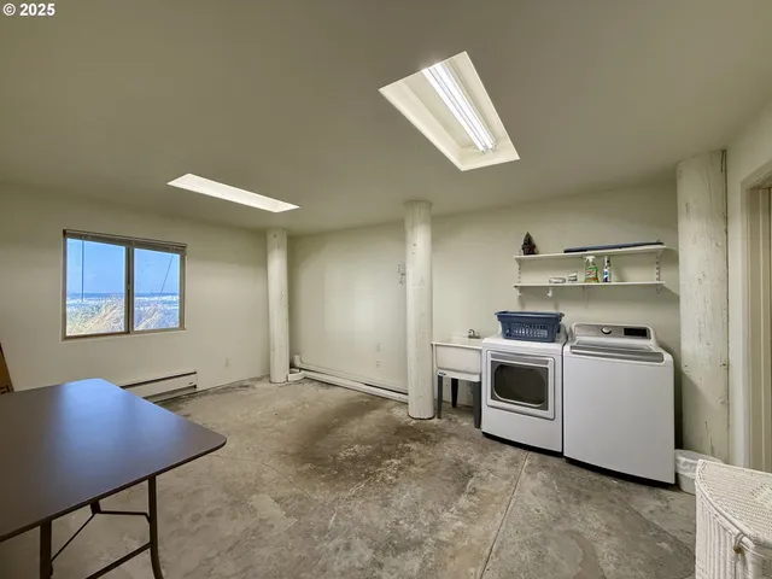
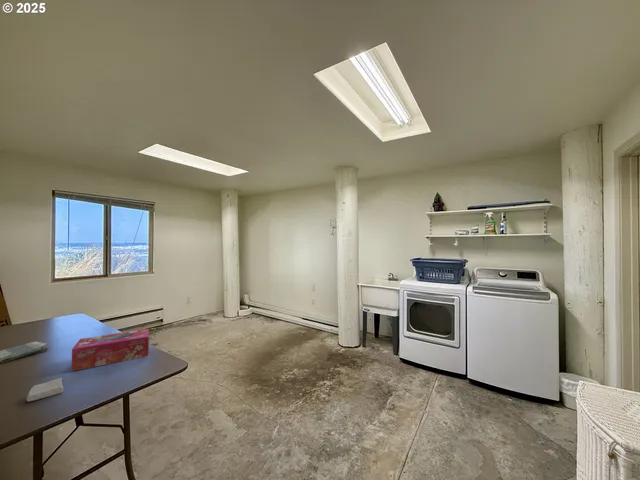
+ soap bar [25,377,64,403]
+ dish towel [0,341,49,364]
+ tissue box [71,328,150,372]
